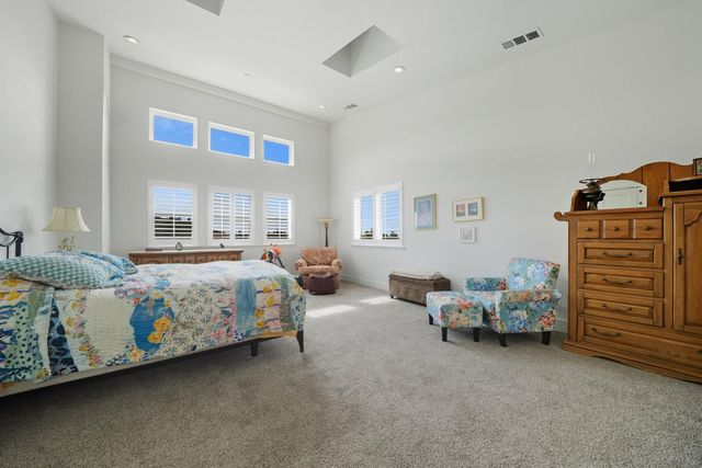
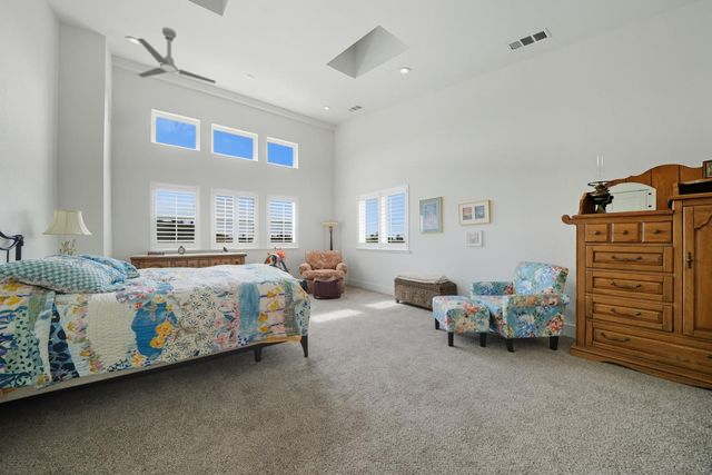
+ ceiling fan [137,27,217,85]
